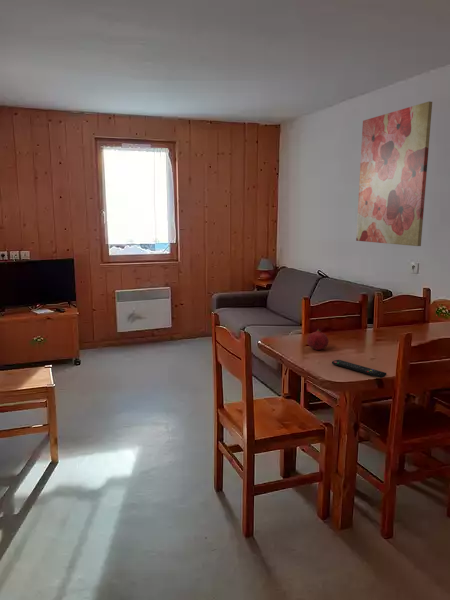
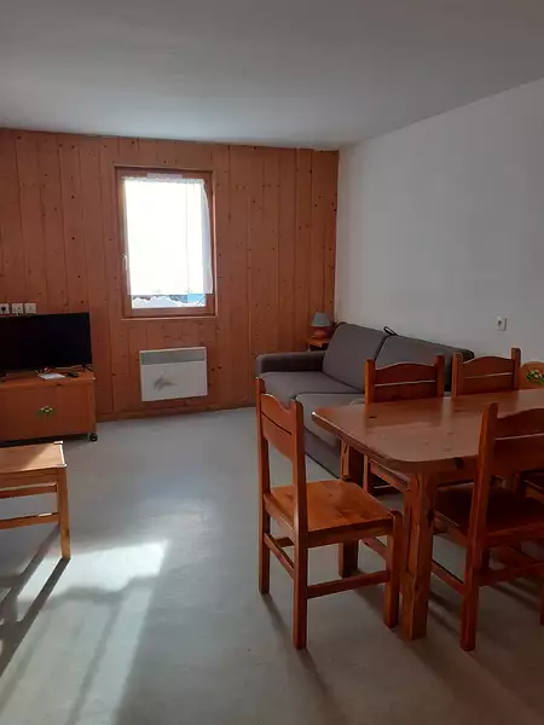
- wall art [355,100,433,247]
- remote control [331,359,388,379]
- fruit [306,328,329,351]
